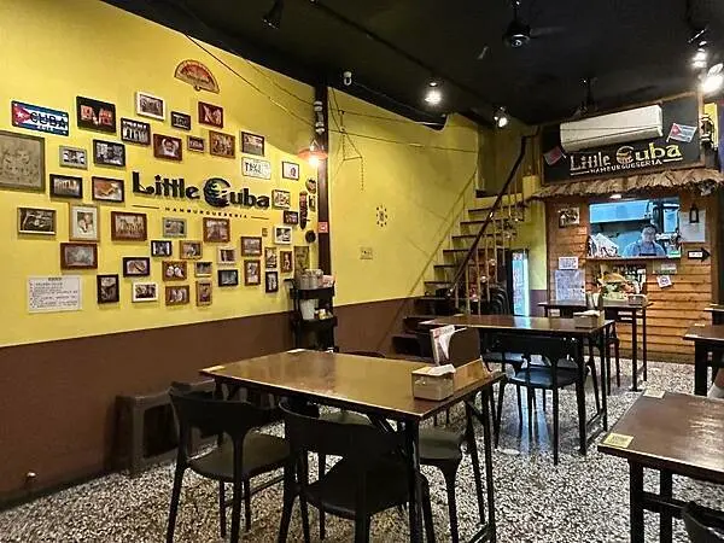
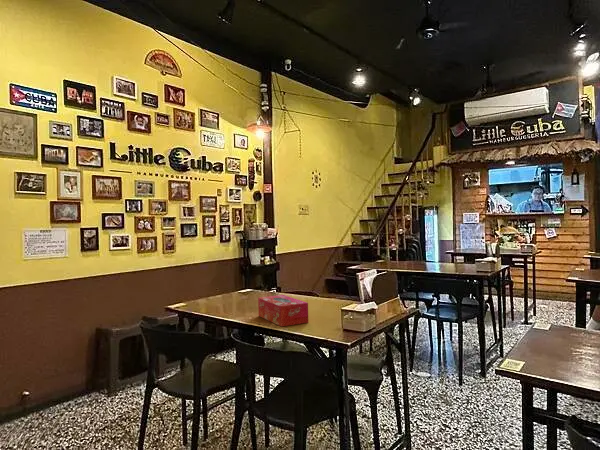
+ tissue box [257,294,309,327]
